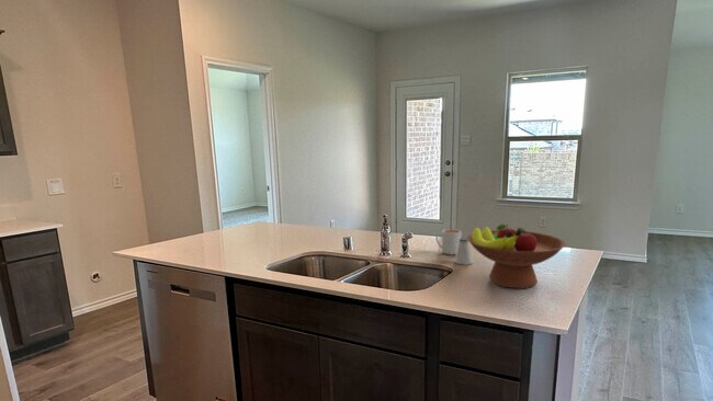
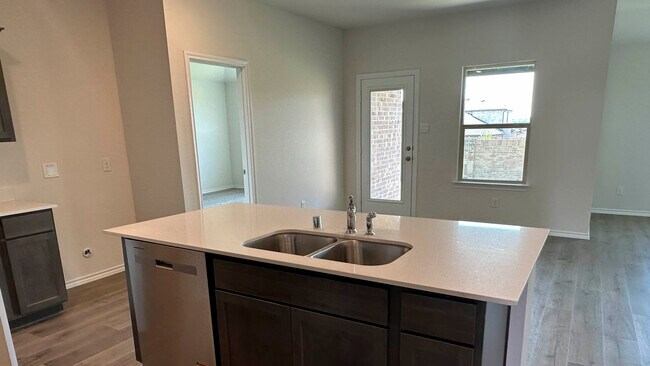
- saltshaker [454,237,474,266]
- mug [434,228,462,255]
- fruit bowl [466,224,567,289]
